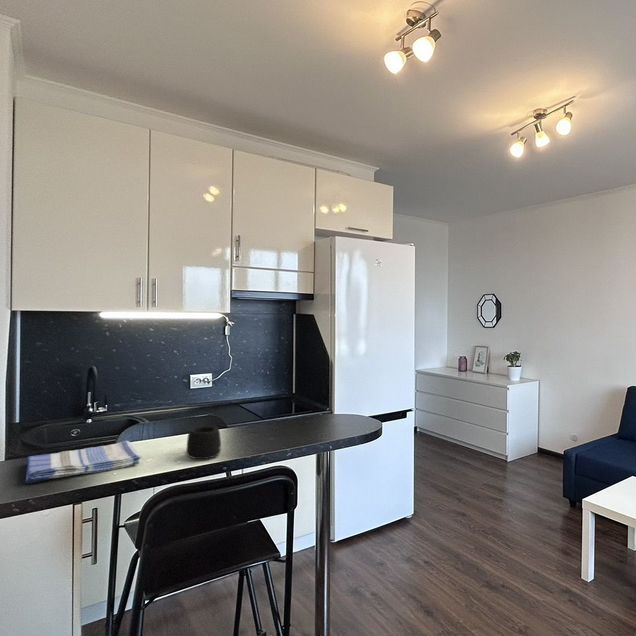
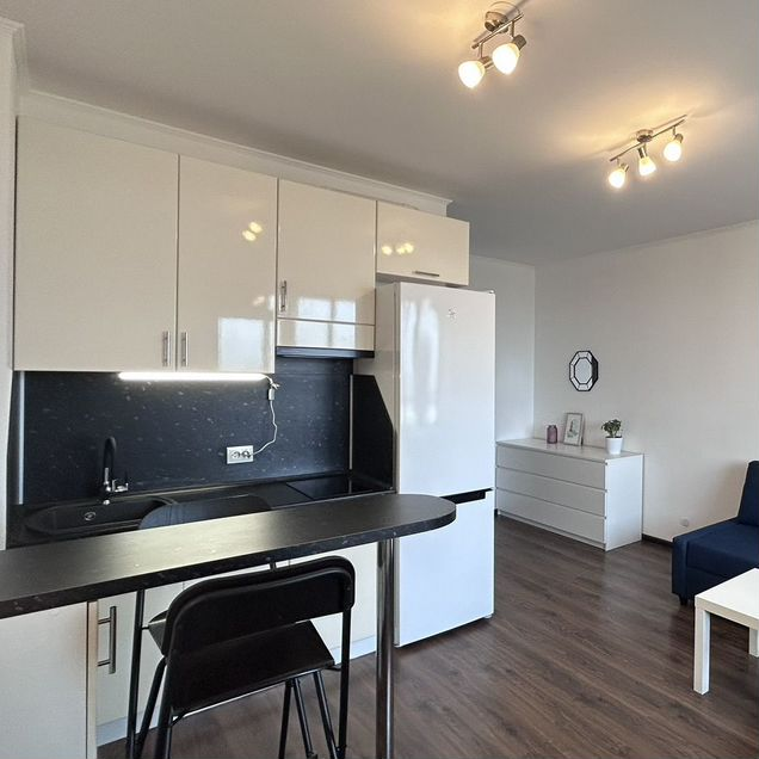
- dish towel [24,440,143,484]
- mug [185,425,222,460]
